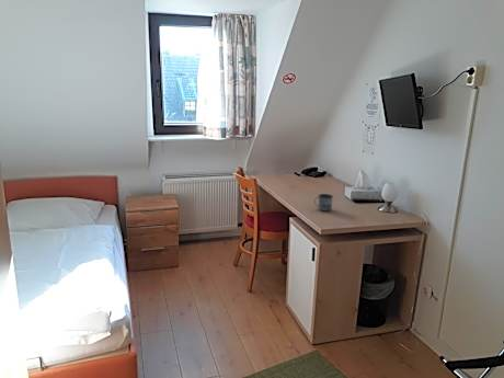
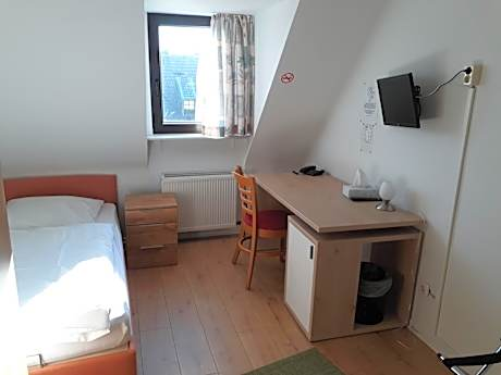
- mug [313,193,334,213]
